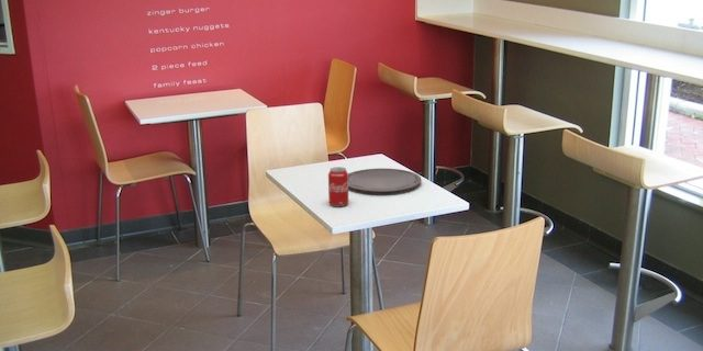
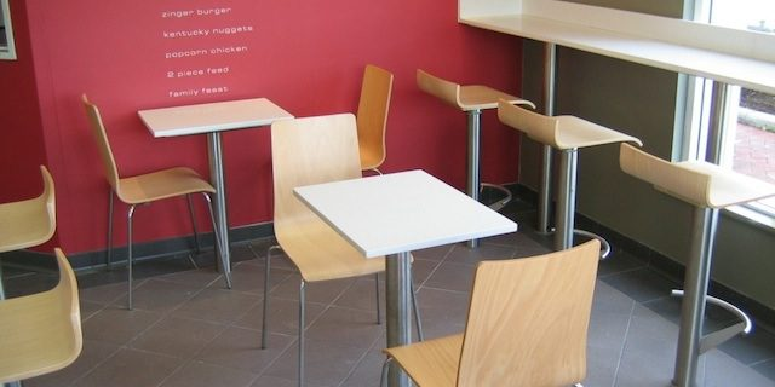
- plate [347,168,423,193]
- beverage can [327,166,349,207]
